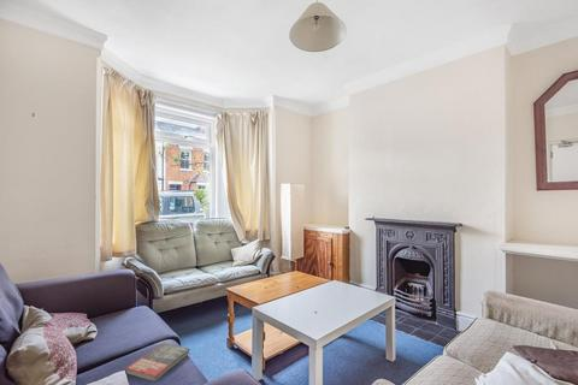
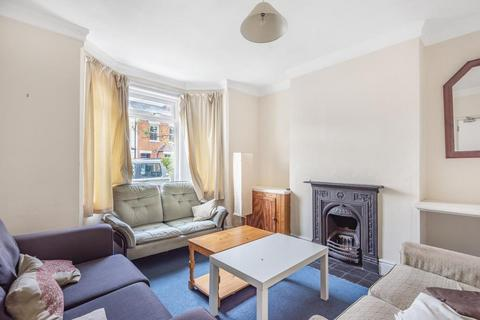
- book [124,342,191,383]
